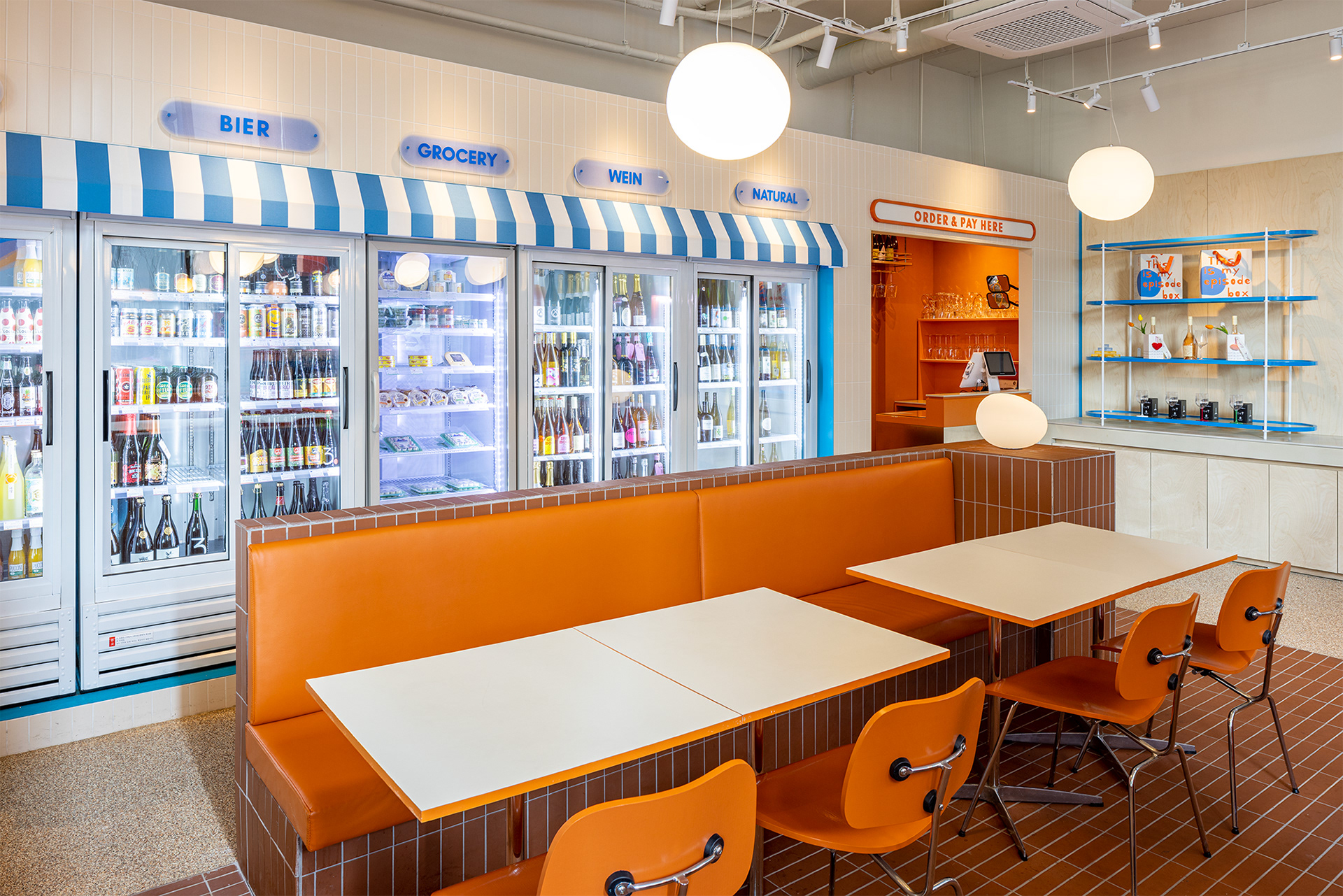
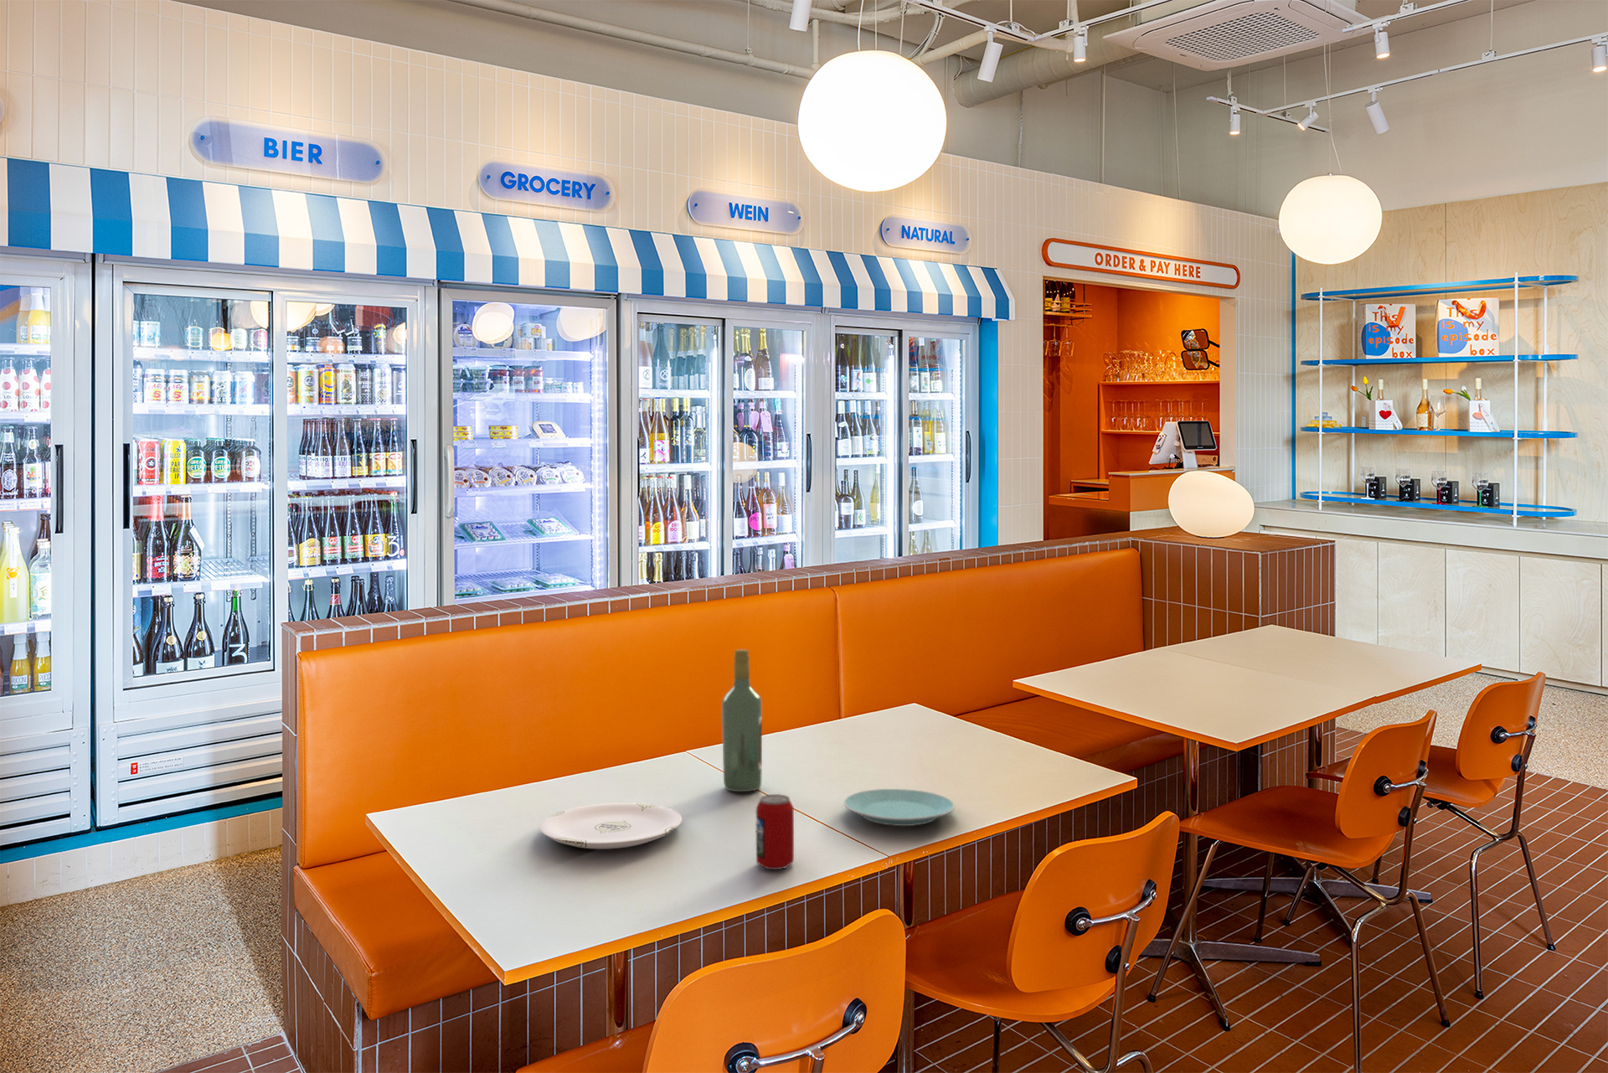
+ wine bottle [721,648,763,793]
+ plate [843,788,955,826]
+ plate [539,801,682,849]
+ beverage can [756,793,795,871]
